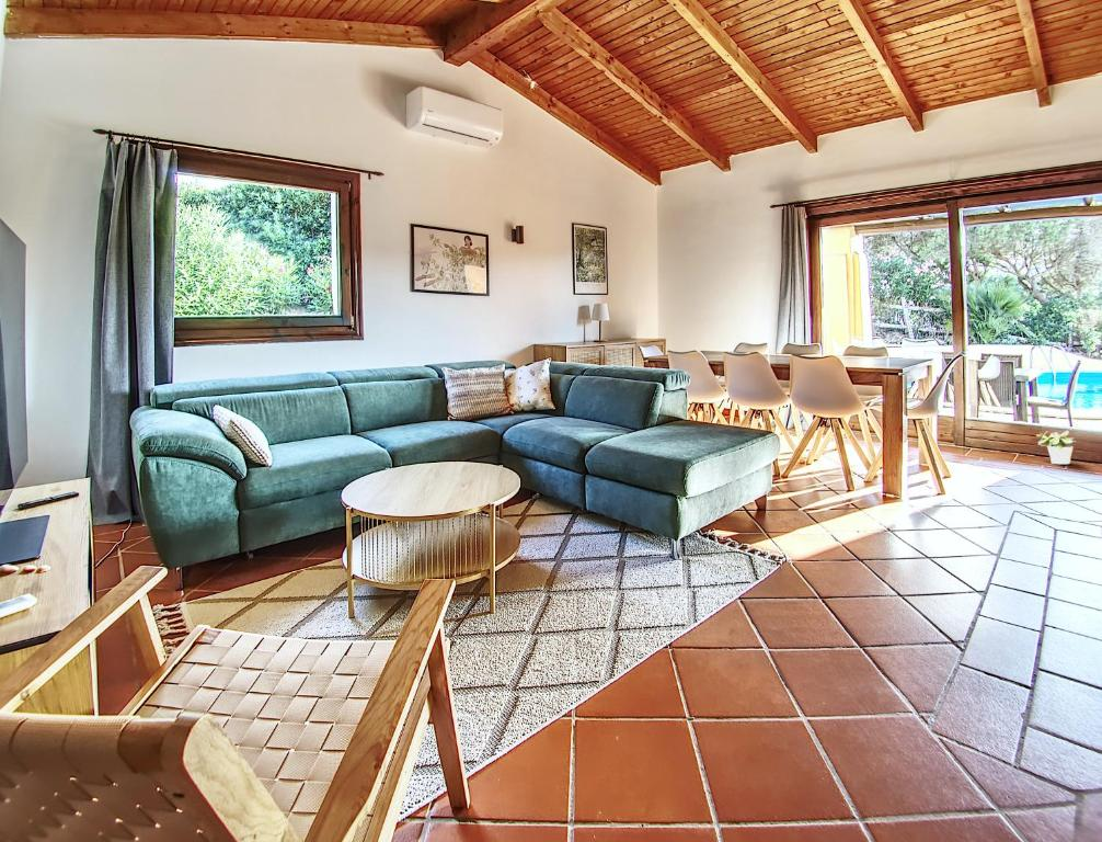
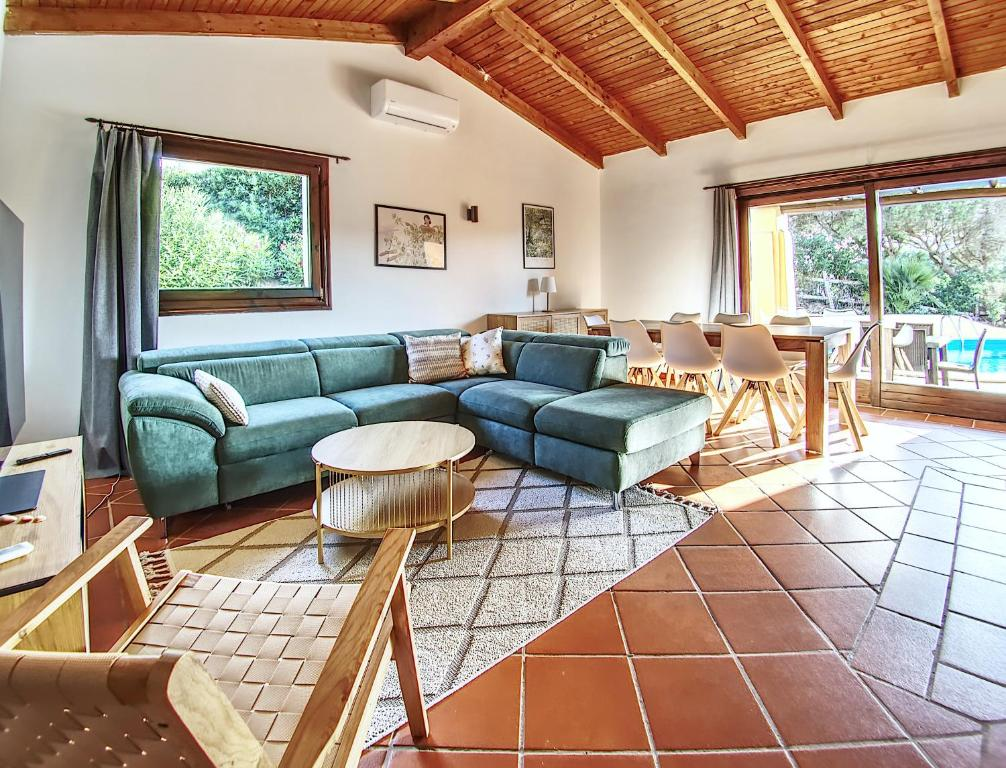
- potted plant [1035,430,1077,465]
